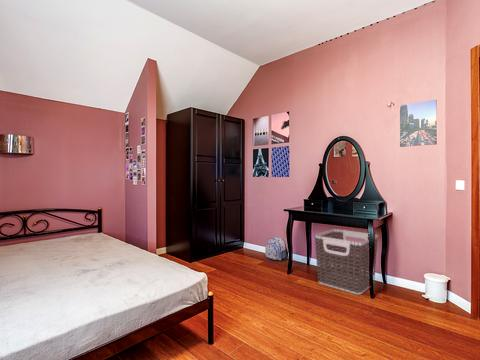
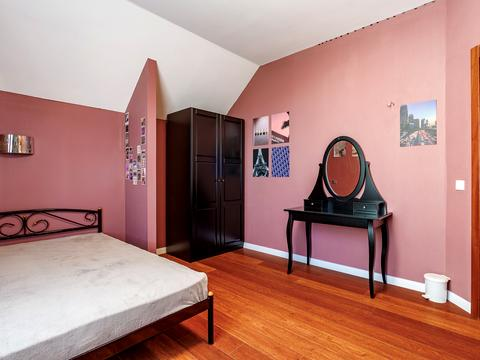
- clothes hamper [314,228,379,295]
- backpack [264,236,289,262]
